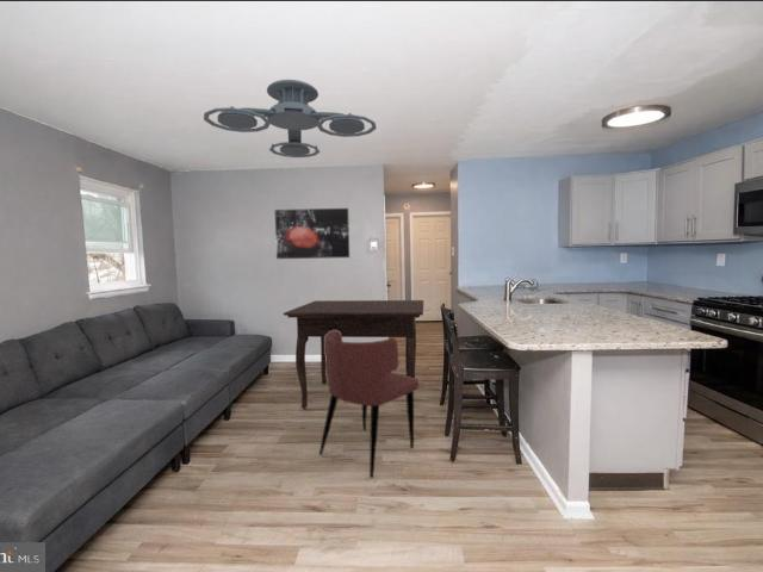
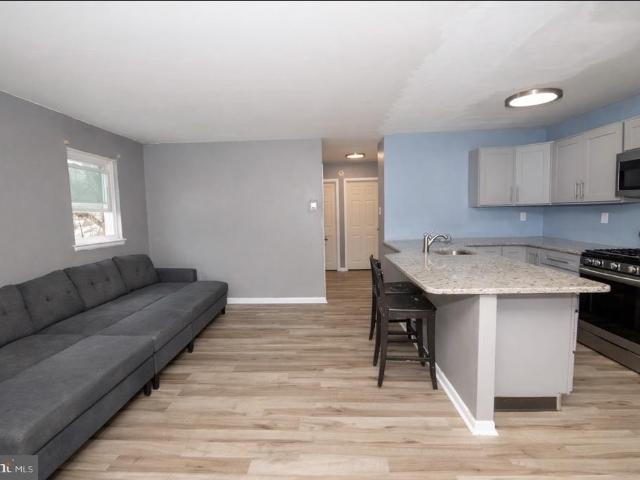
- dining table [283,299,424,410]
- wall art [274,207,351,260]
- ceiling fan [203,79,378,158]
- dining chair [318,330,420,479]
